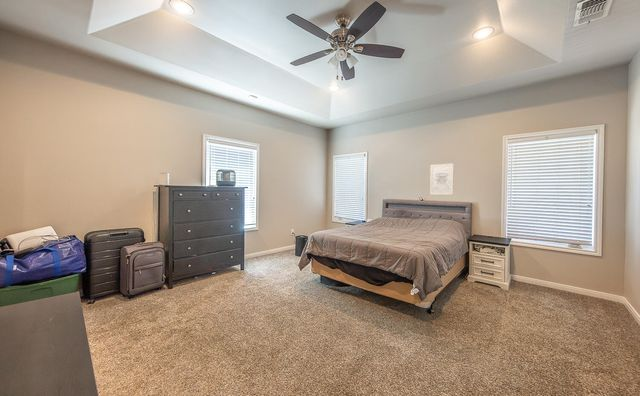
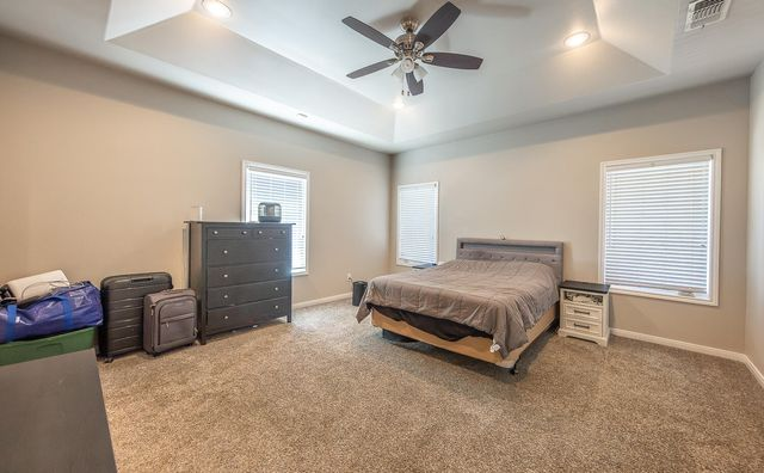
- wall art [429,162,455,196]
